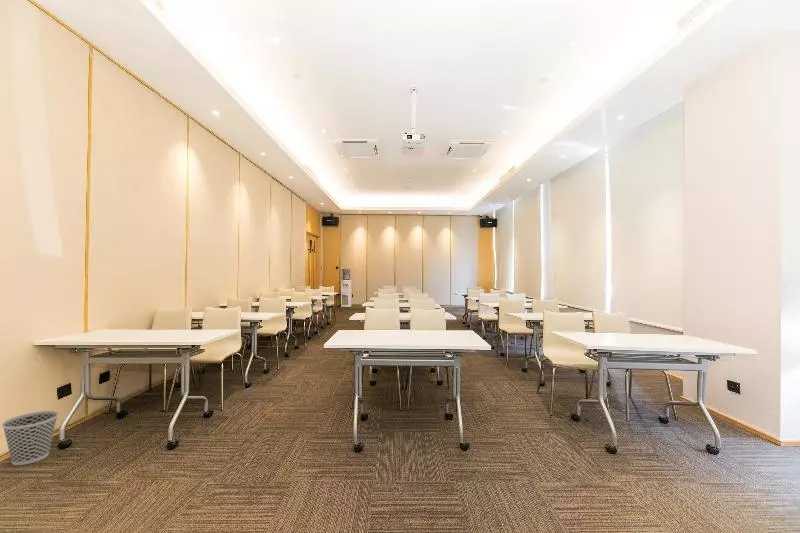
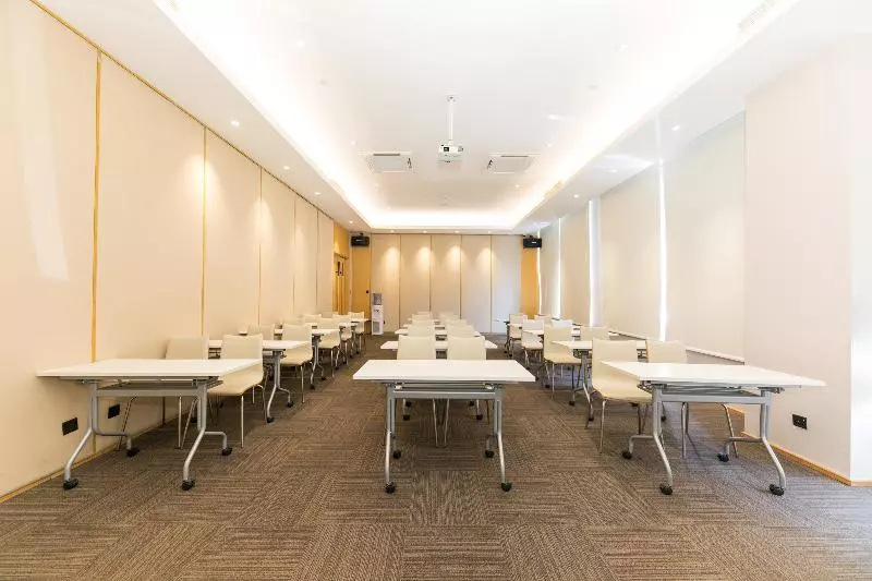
- wastebasket [1,410,59,466]
